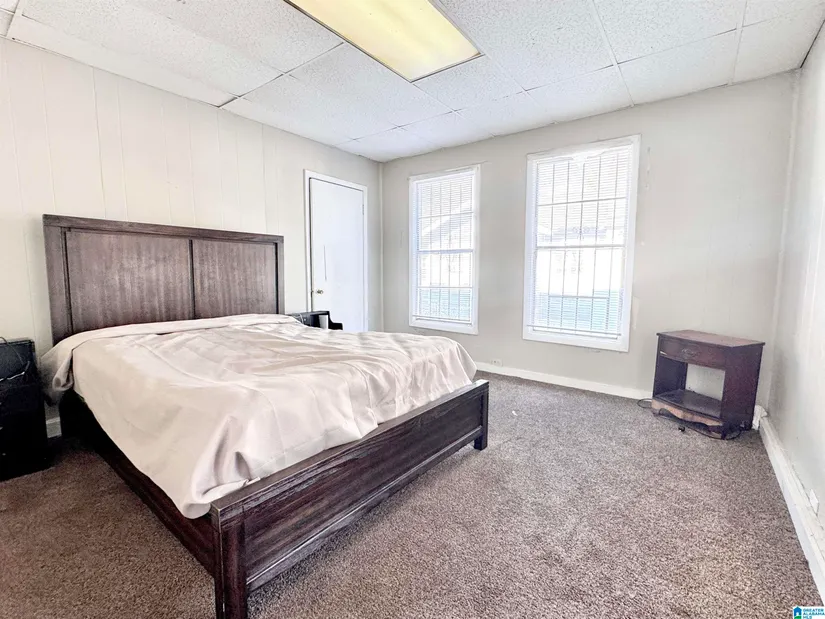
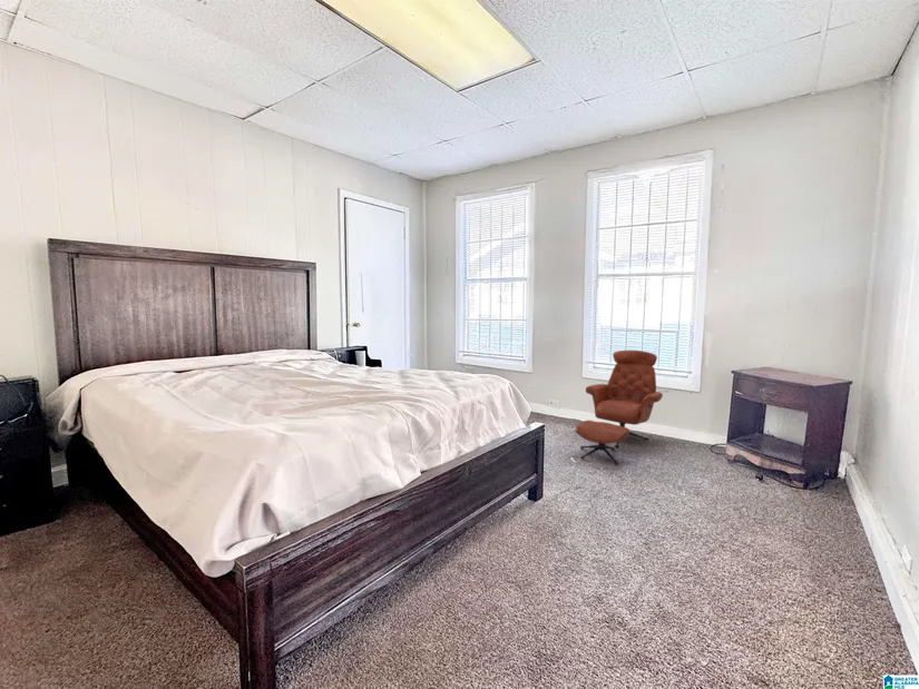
+ armchair [575,350,664,465]
